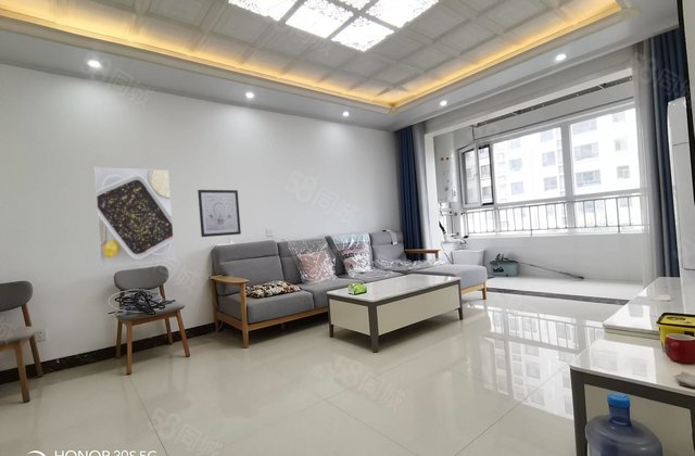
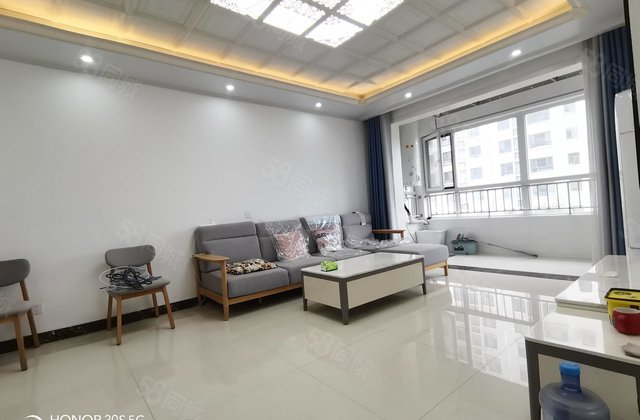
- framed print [92,166,176,268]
- wall art [197,189,242,238]
